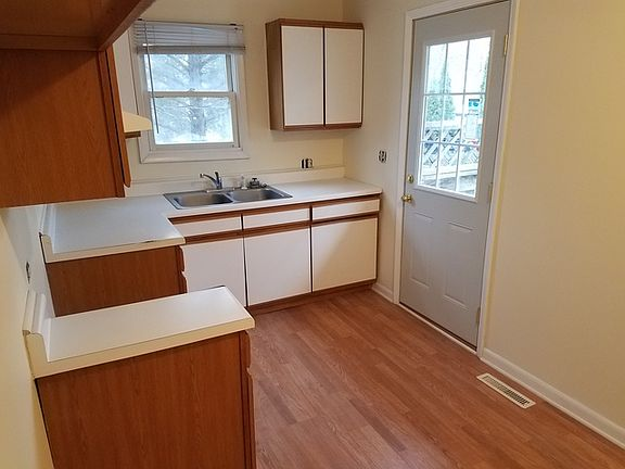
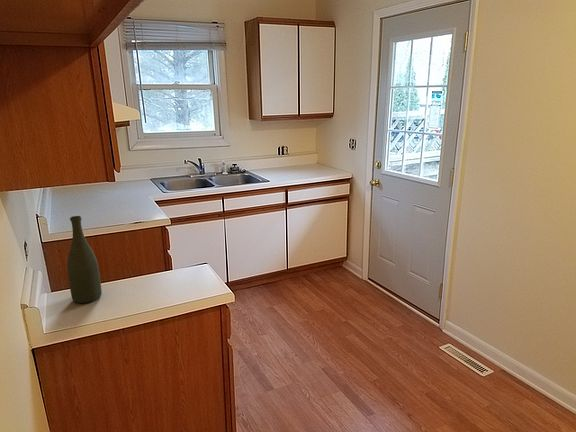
+ bottle [66,215,103,304]
